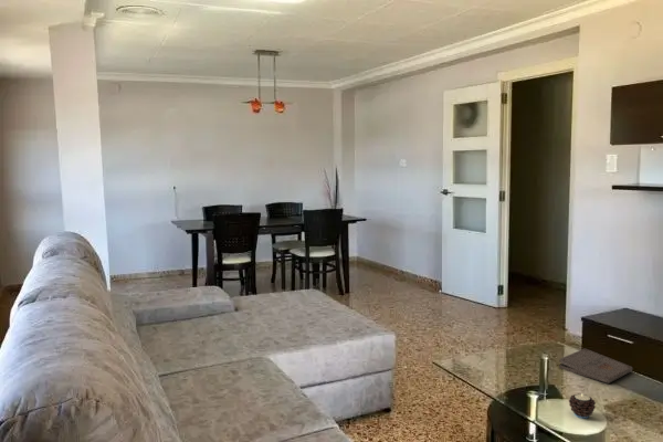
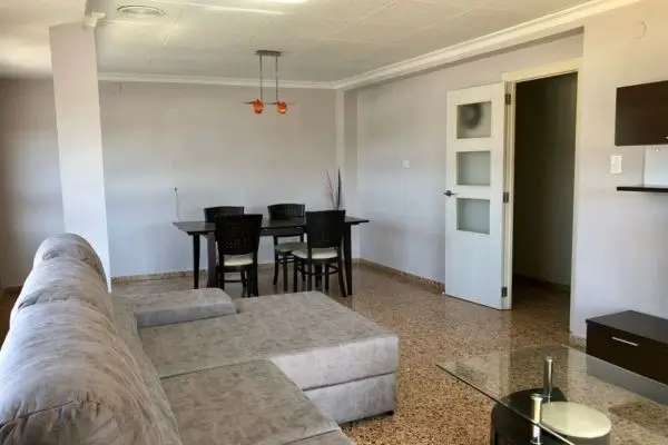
- pizza box [558,347,633,385]
- candle [568,393,597,420]
